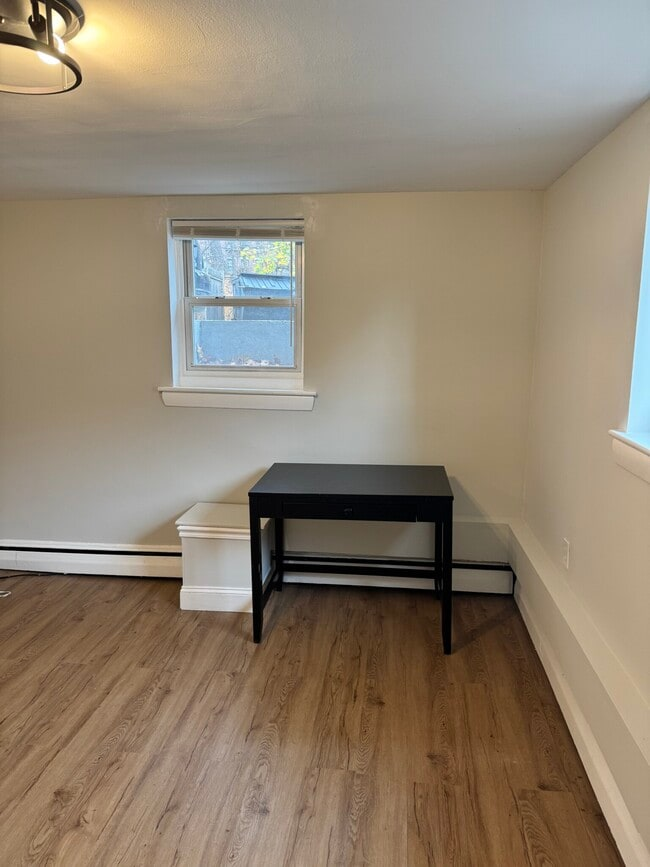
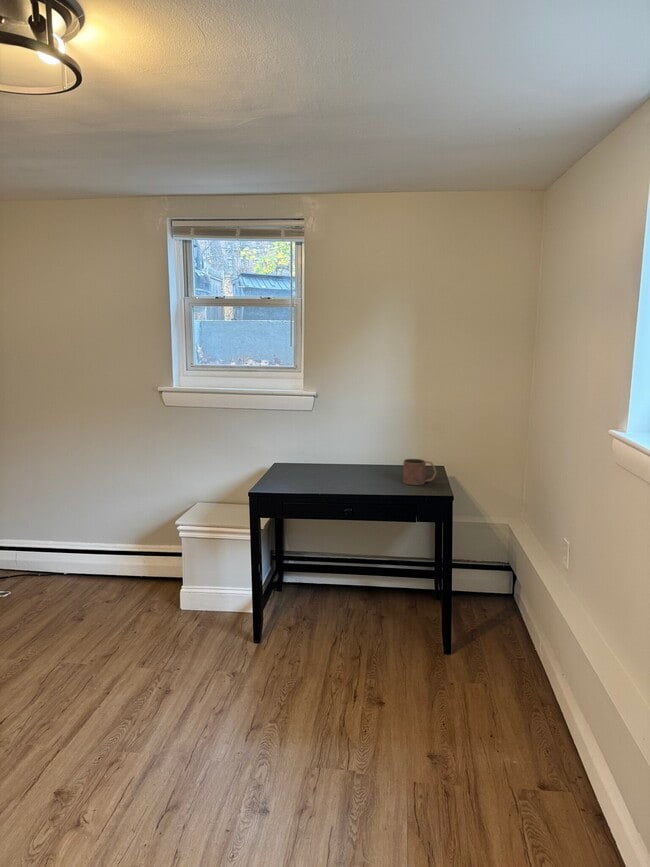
+ mug [402,458,437,486]
